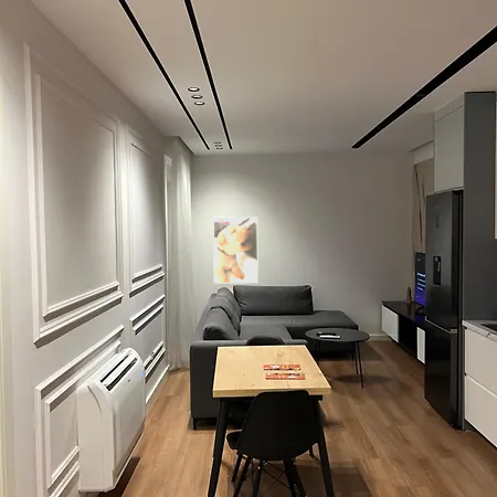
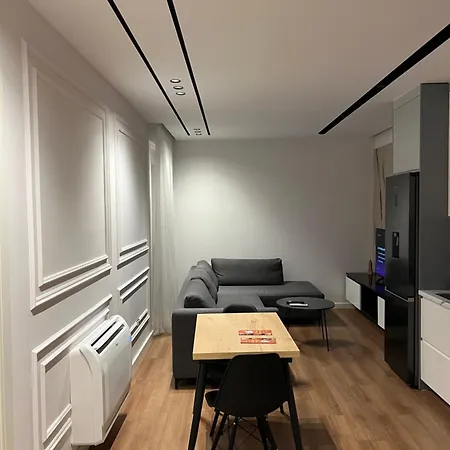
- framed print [212,215,260,285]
